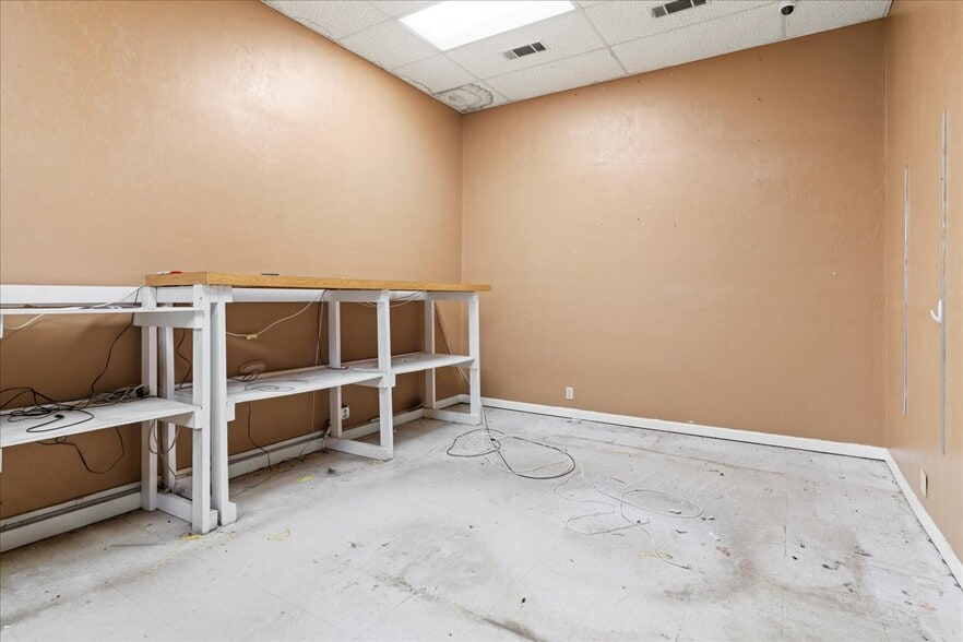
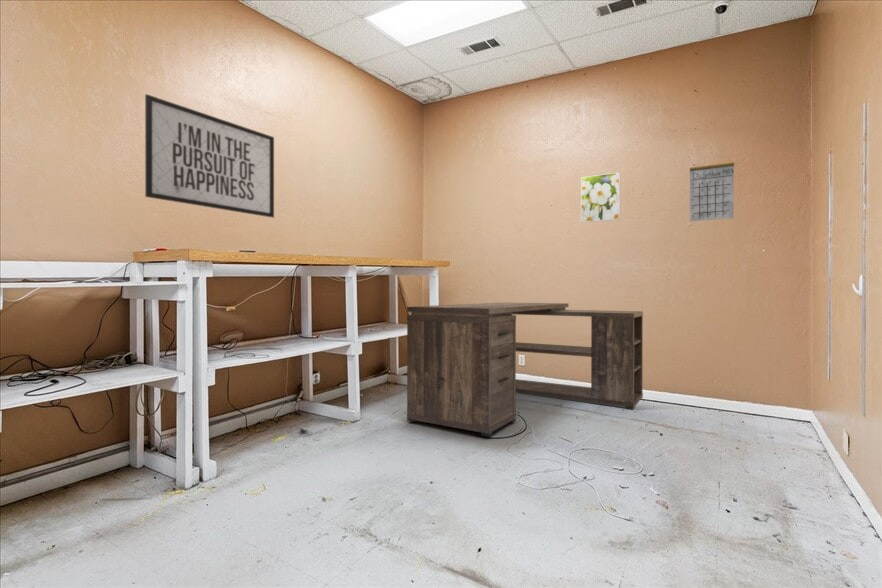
+ desk [406,302,644,437]
+ mirror [144,93,275,219]
+ calendar [689,152,735,222]
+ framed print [580,171,621,224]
